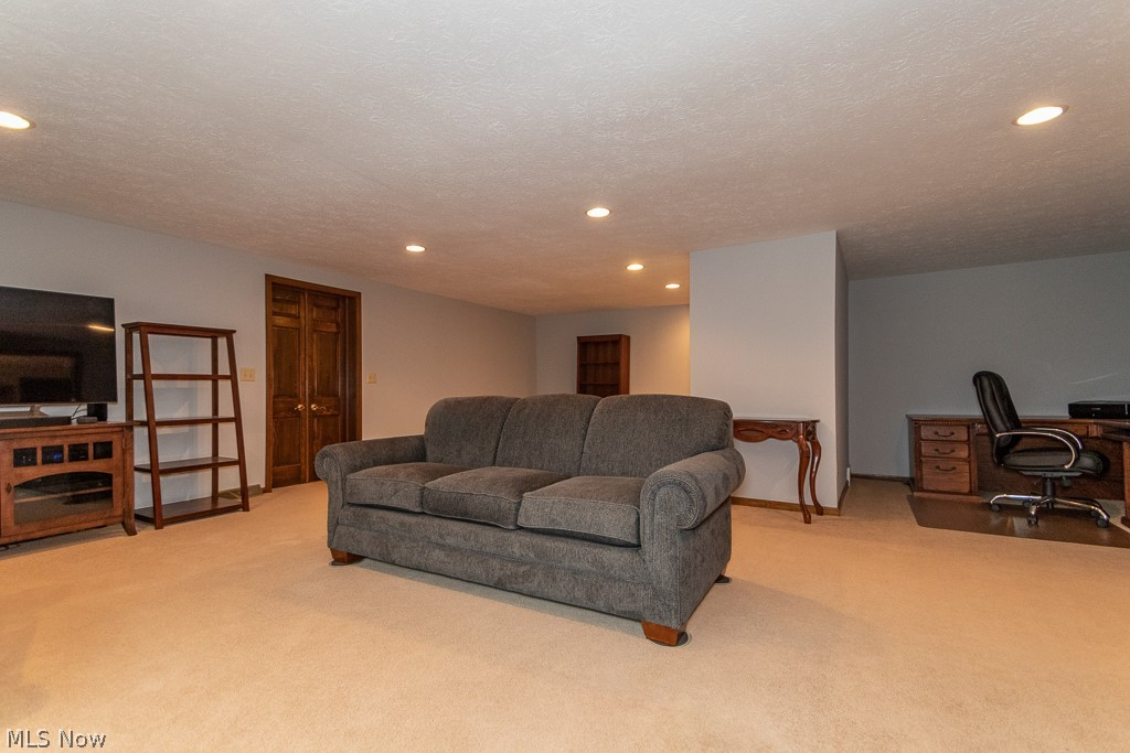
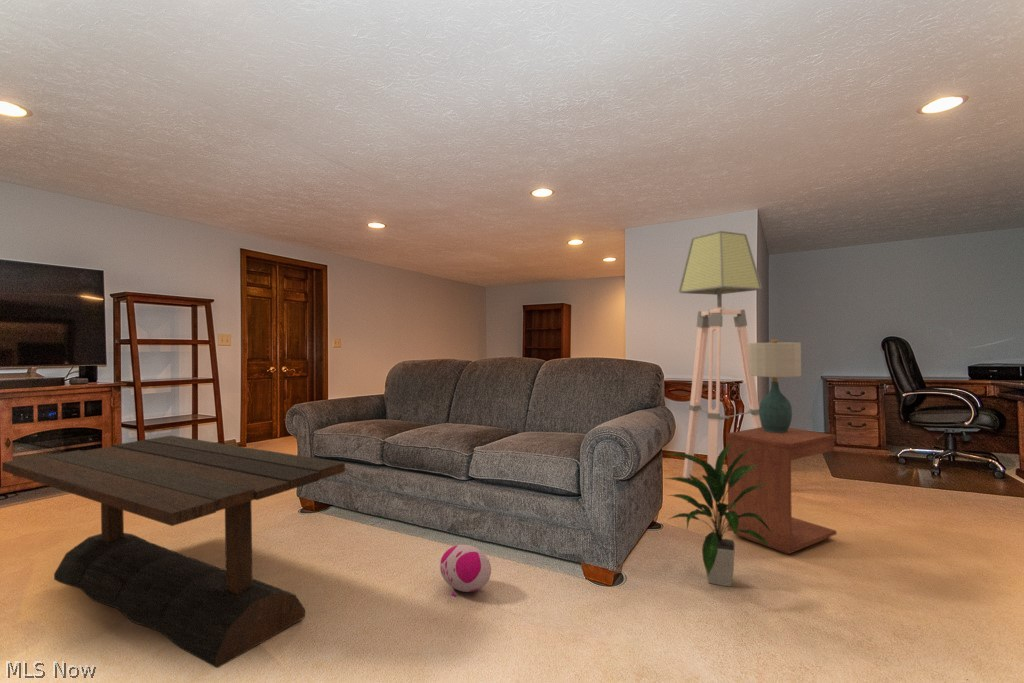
+ plush toy [439,544,492,598]
+ floor lamp [678,230,763,502]
+ table lamp [749,339,802,433]
+ indoor plant [661,442,771,588]
+ coffee table [1,435,346,669]
+ side table [726,426,837,555]
